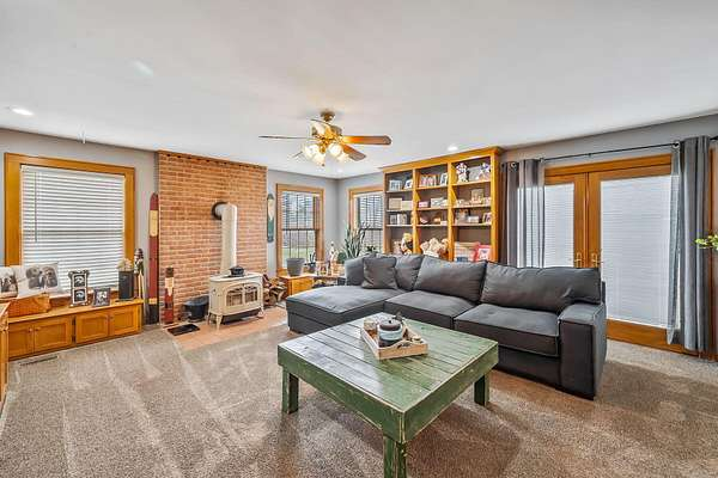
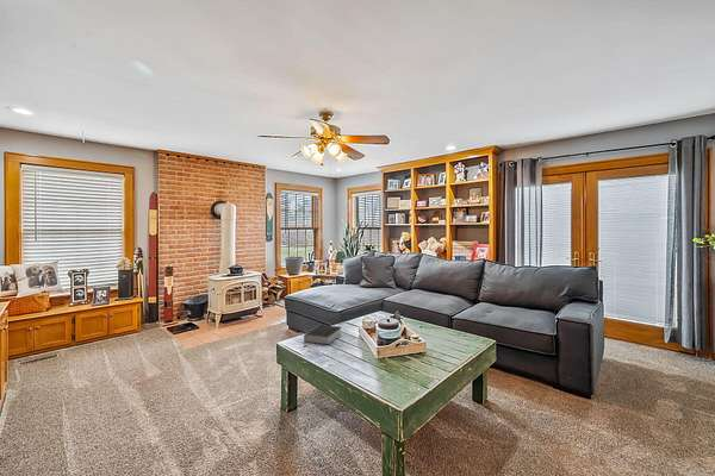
+ book [301,324,342,345]
